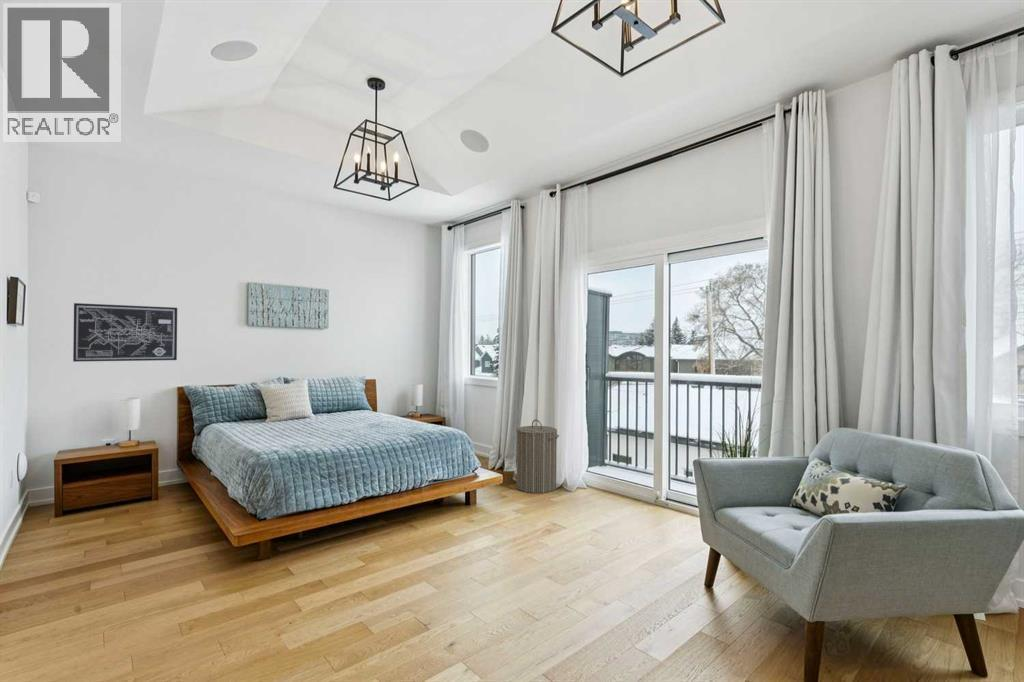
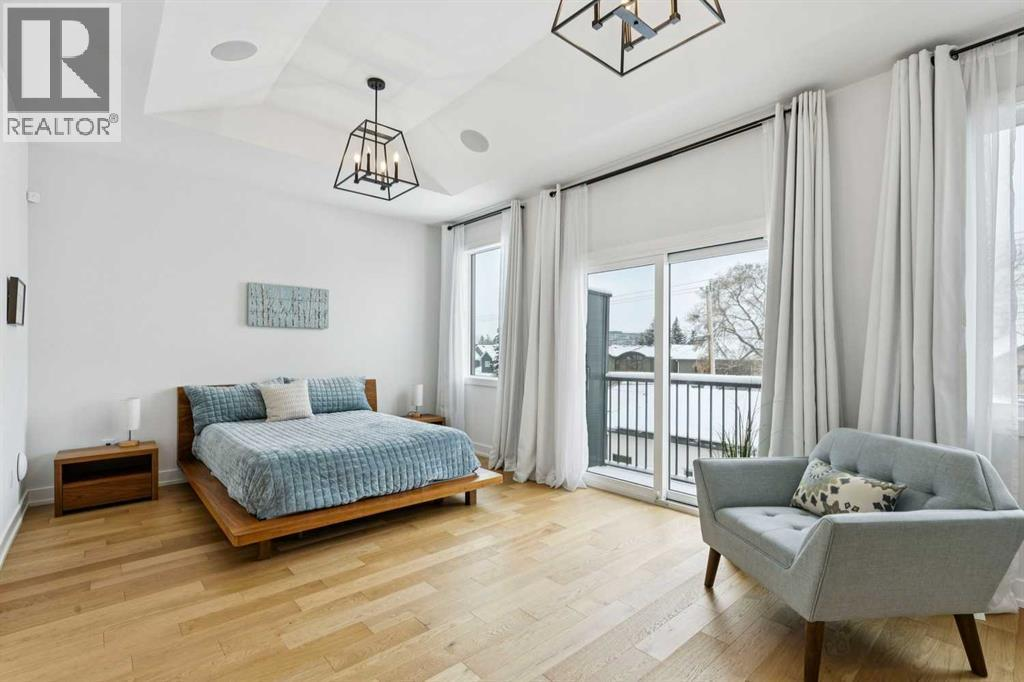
- wall art [72,302,178,363]
- laundry hamper [515,419,560,494]
